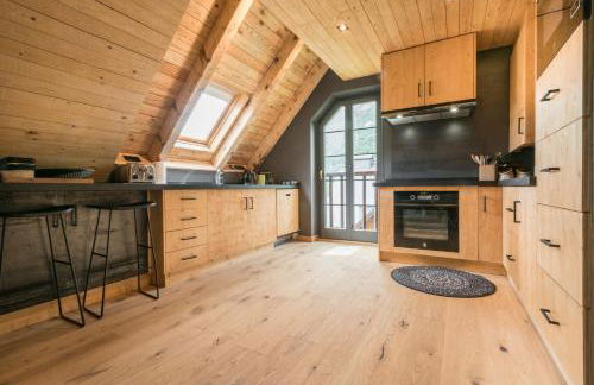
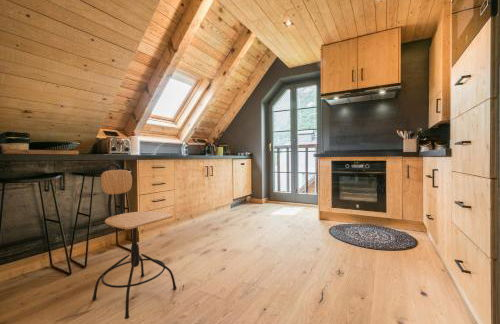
+ chair [91,162,178,320]
